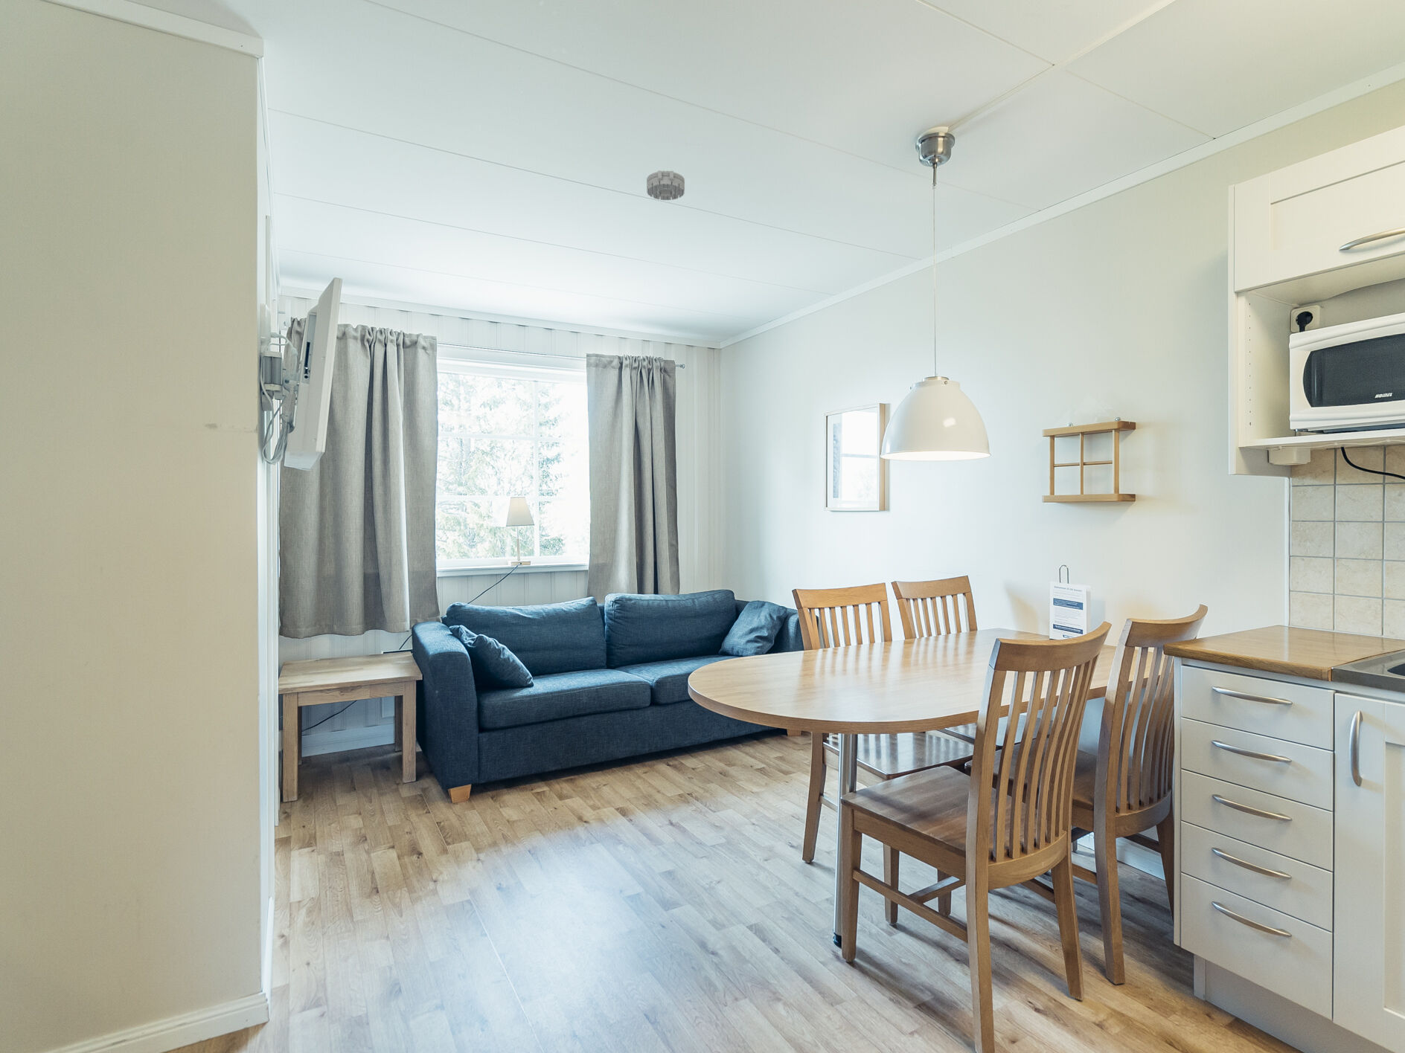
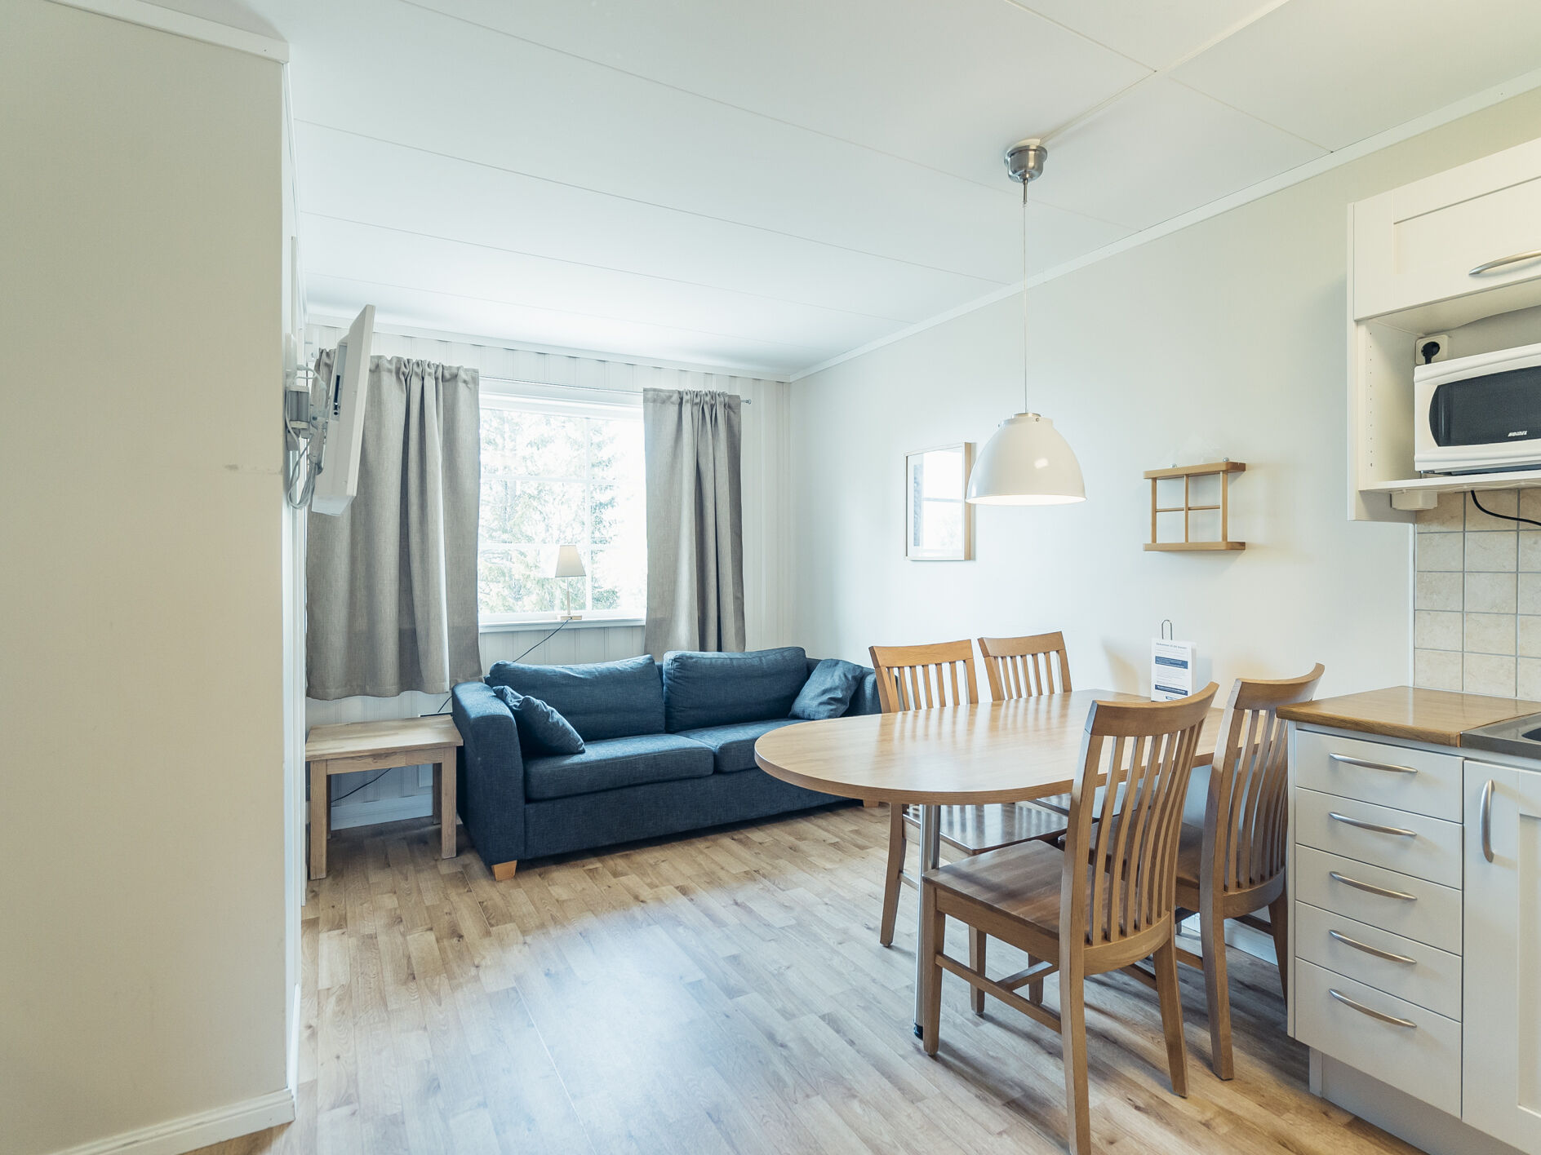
- smoke detector [646,170,686,201]
